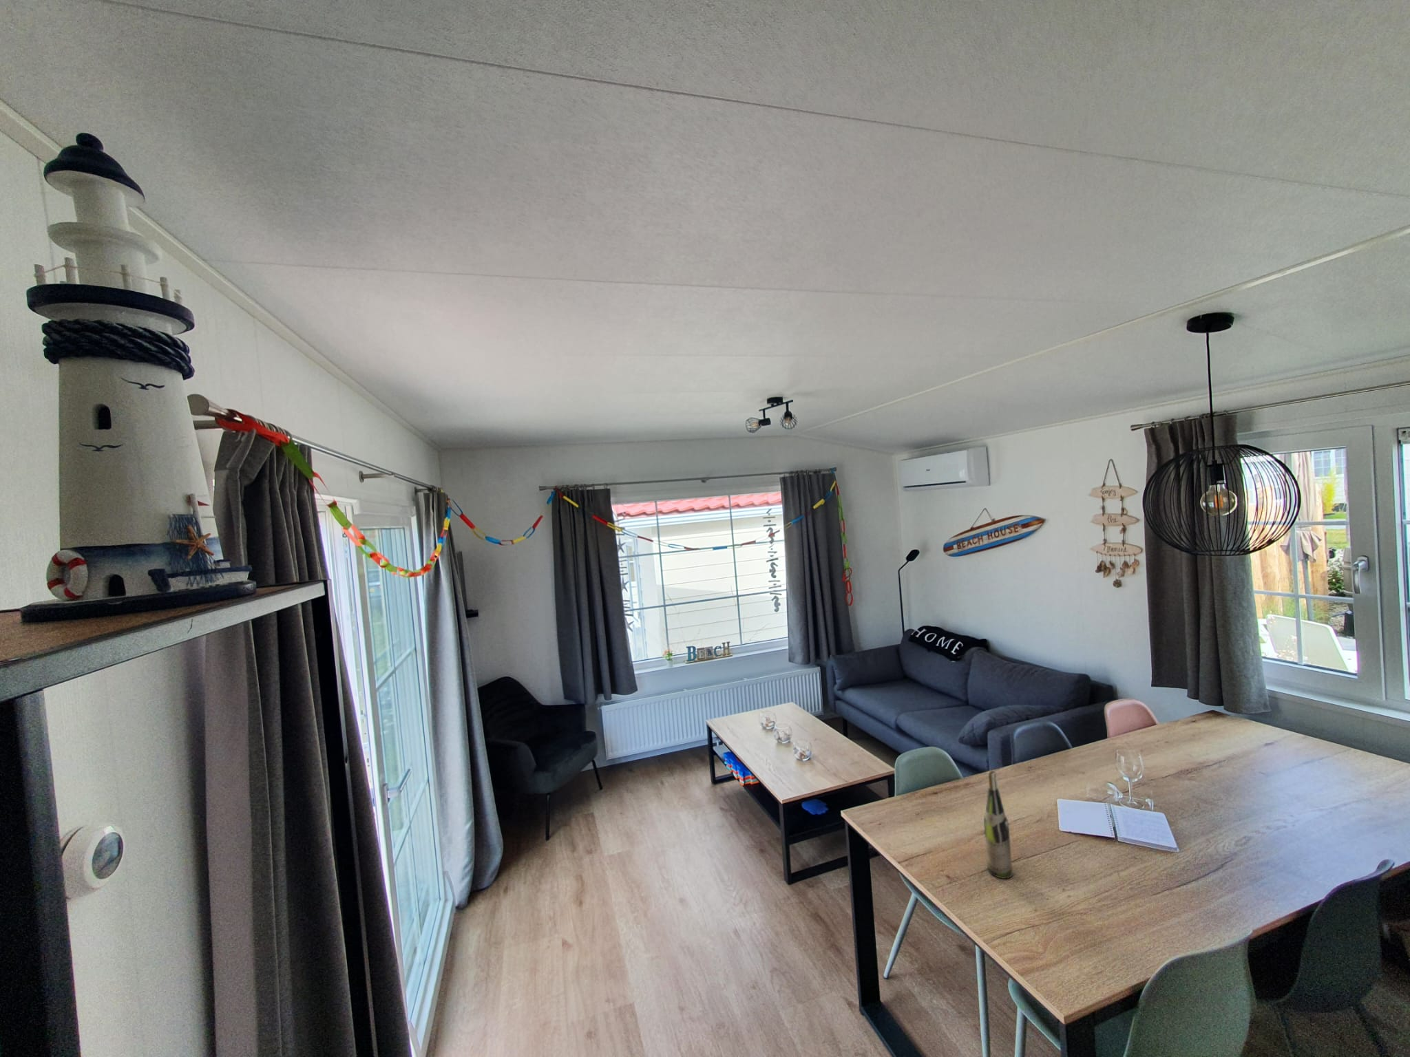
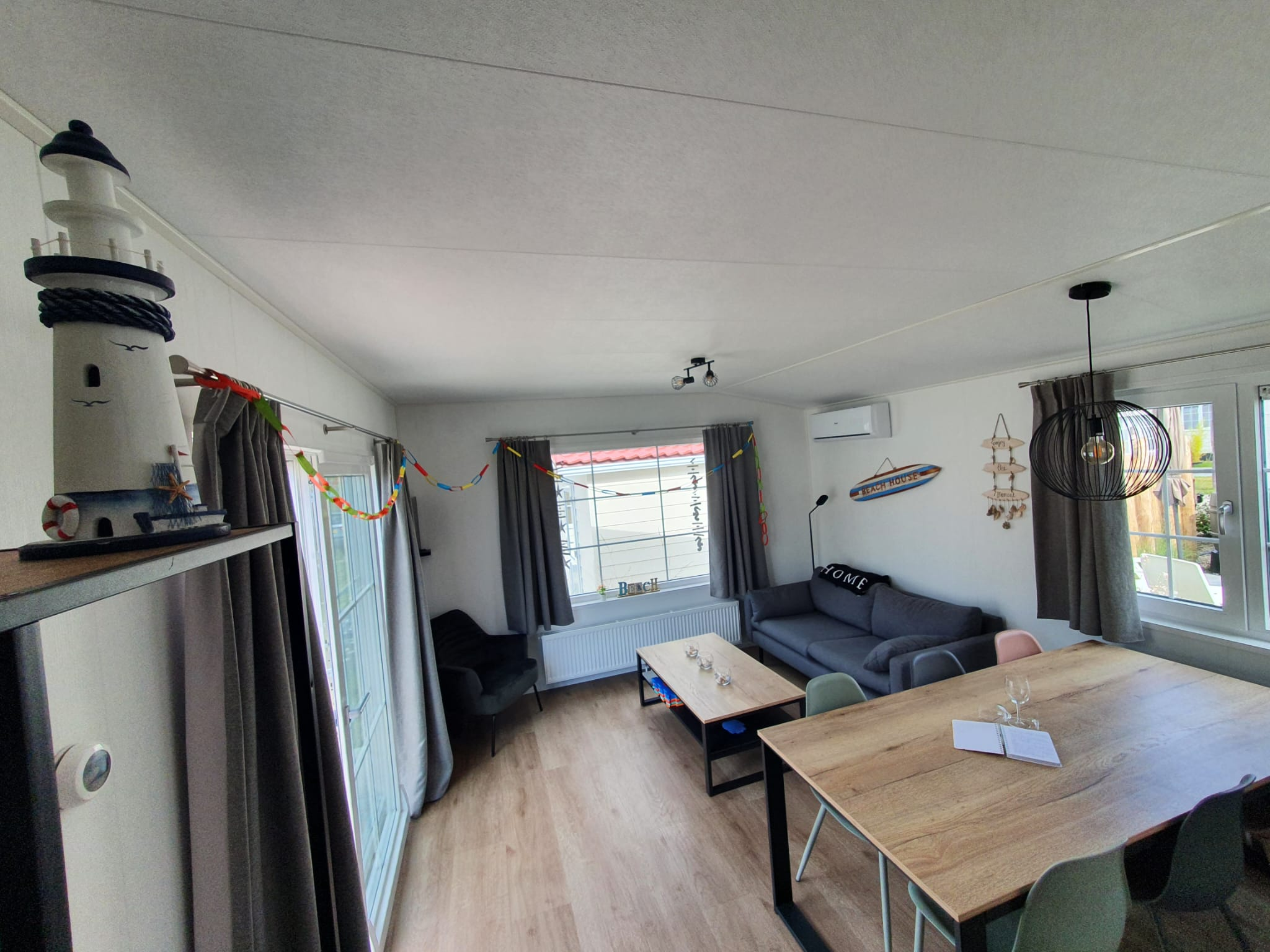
- wine bottle [984,771,1014,879]
